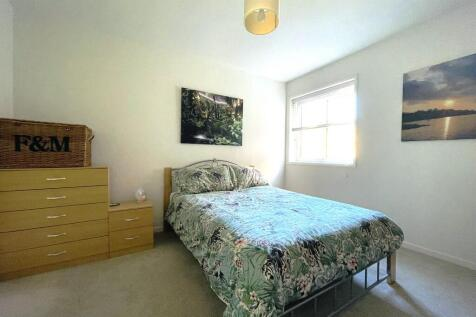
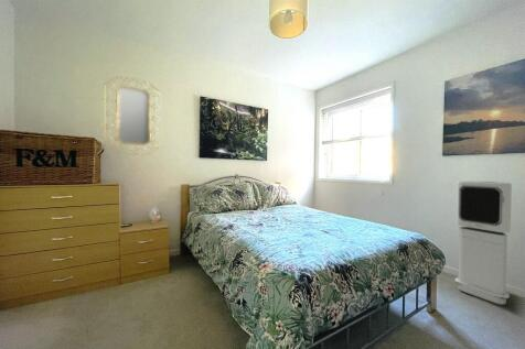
+ home mirror [103,75,162,156]
+ air purifier [454,181,513,306]
